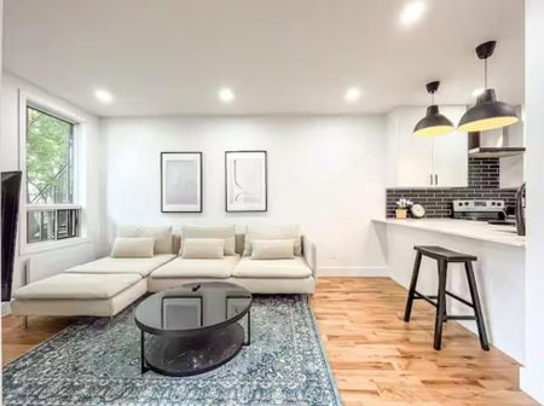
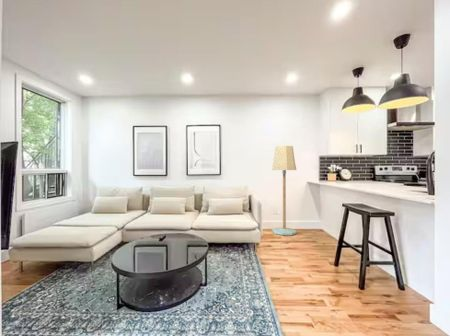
+ floor lamp [271,145,298,236]
